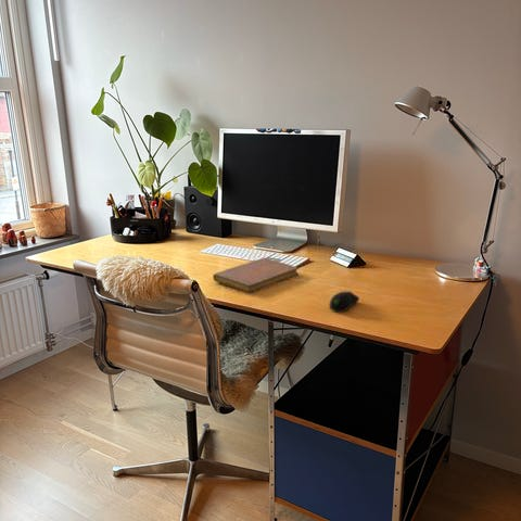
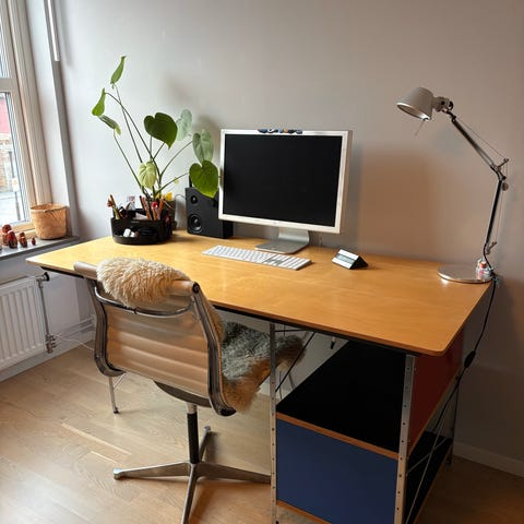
- computer mouse [329,290,360,313]
- notebook [212,257,300,294]
